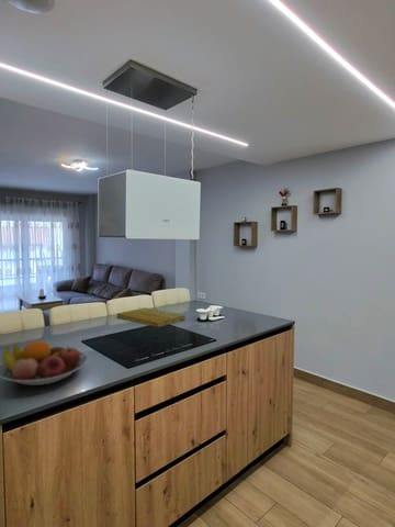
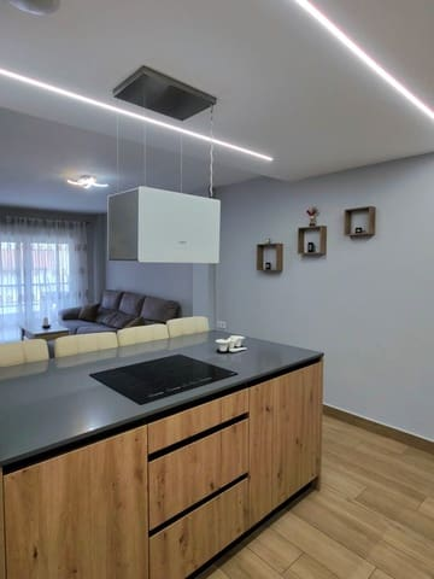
- fruit bowl [0,339,89,386]
- cutting board [116,306,187,328]
